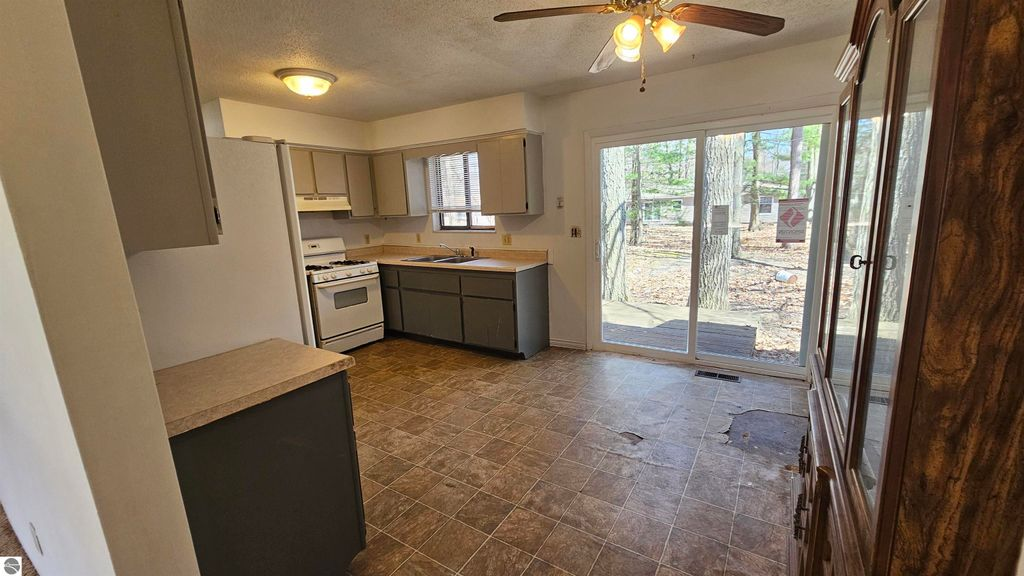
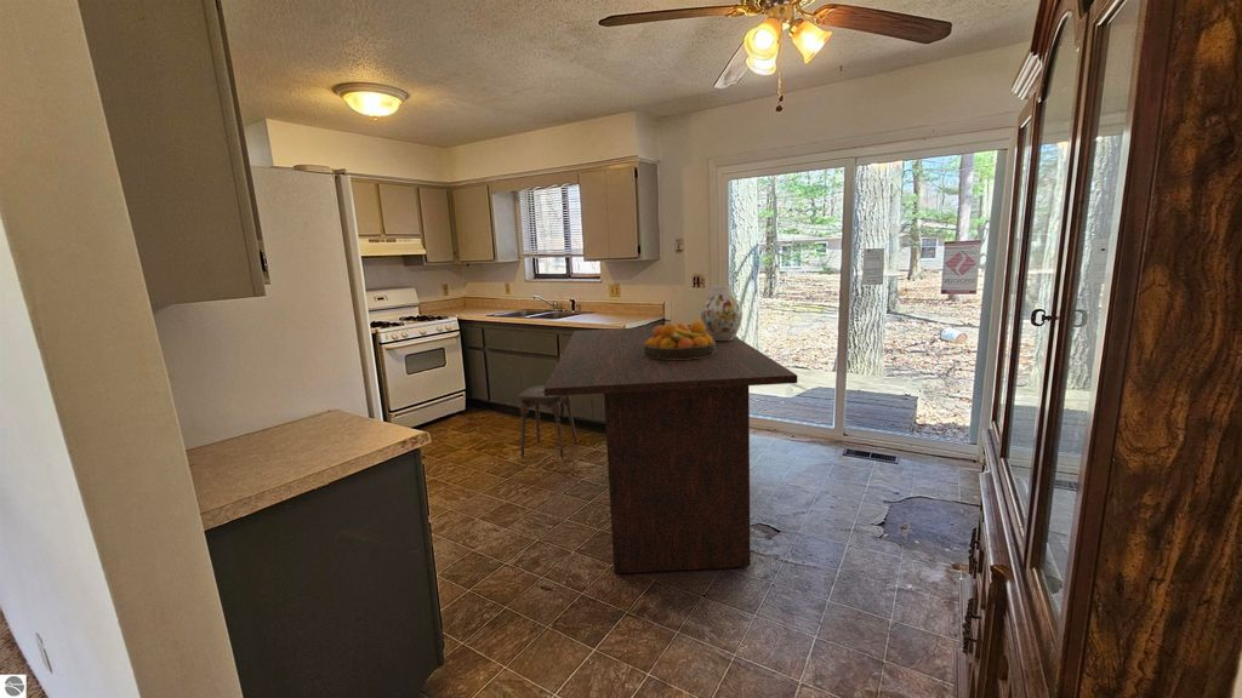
+ vase [700,284,744,341]
+ dining table [545,324,798,574]
+ fruit bowl [644,320,716,360]
+ stool [518,384,579,460]
